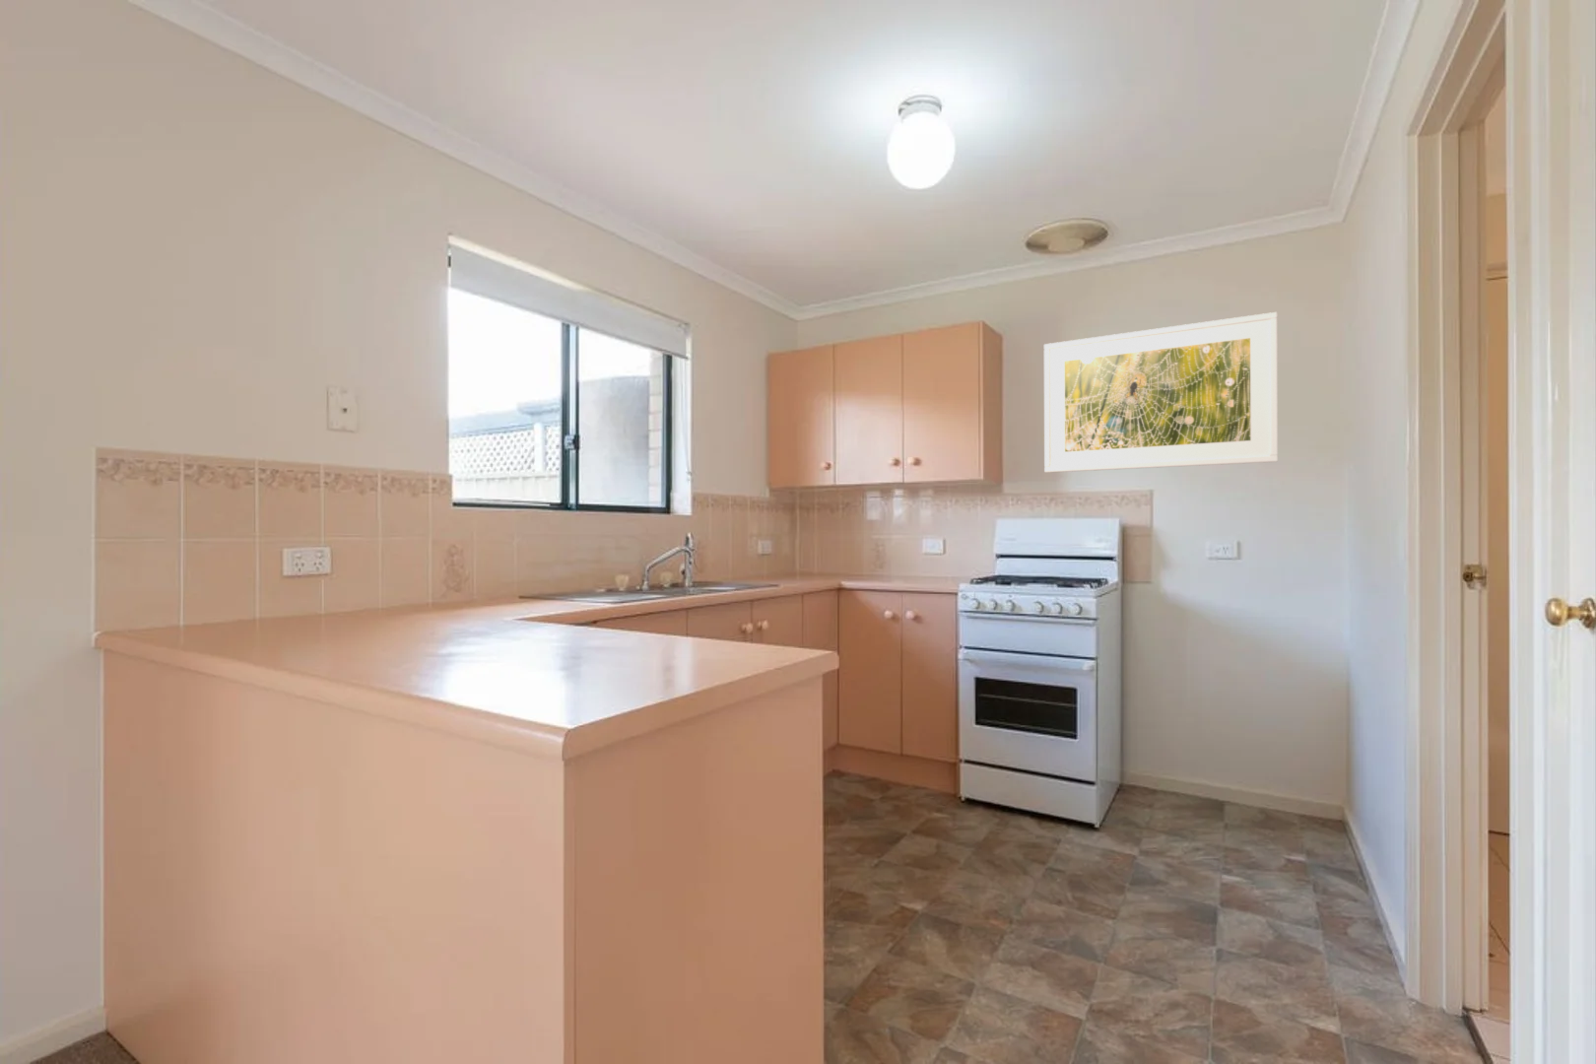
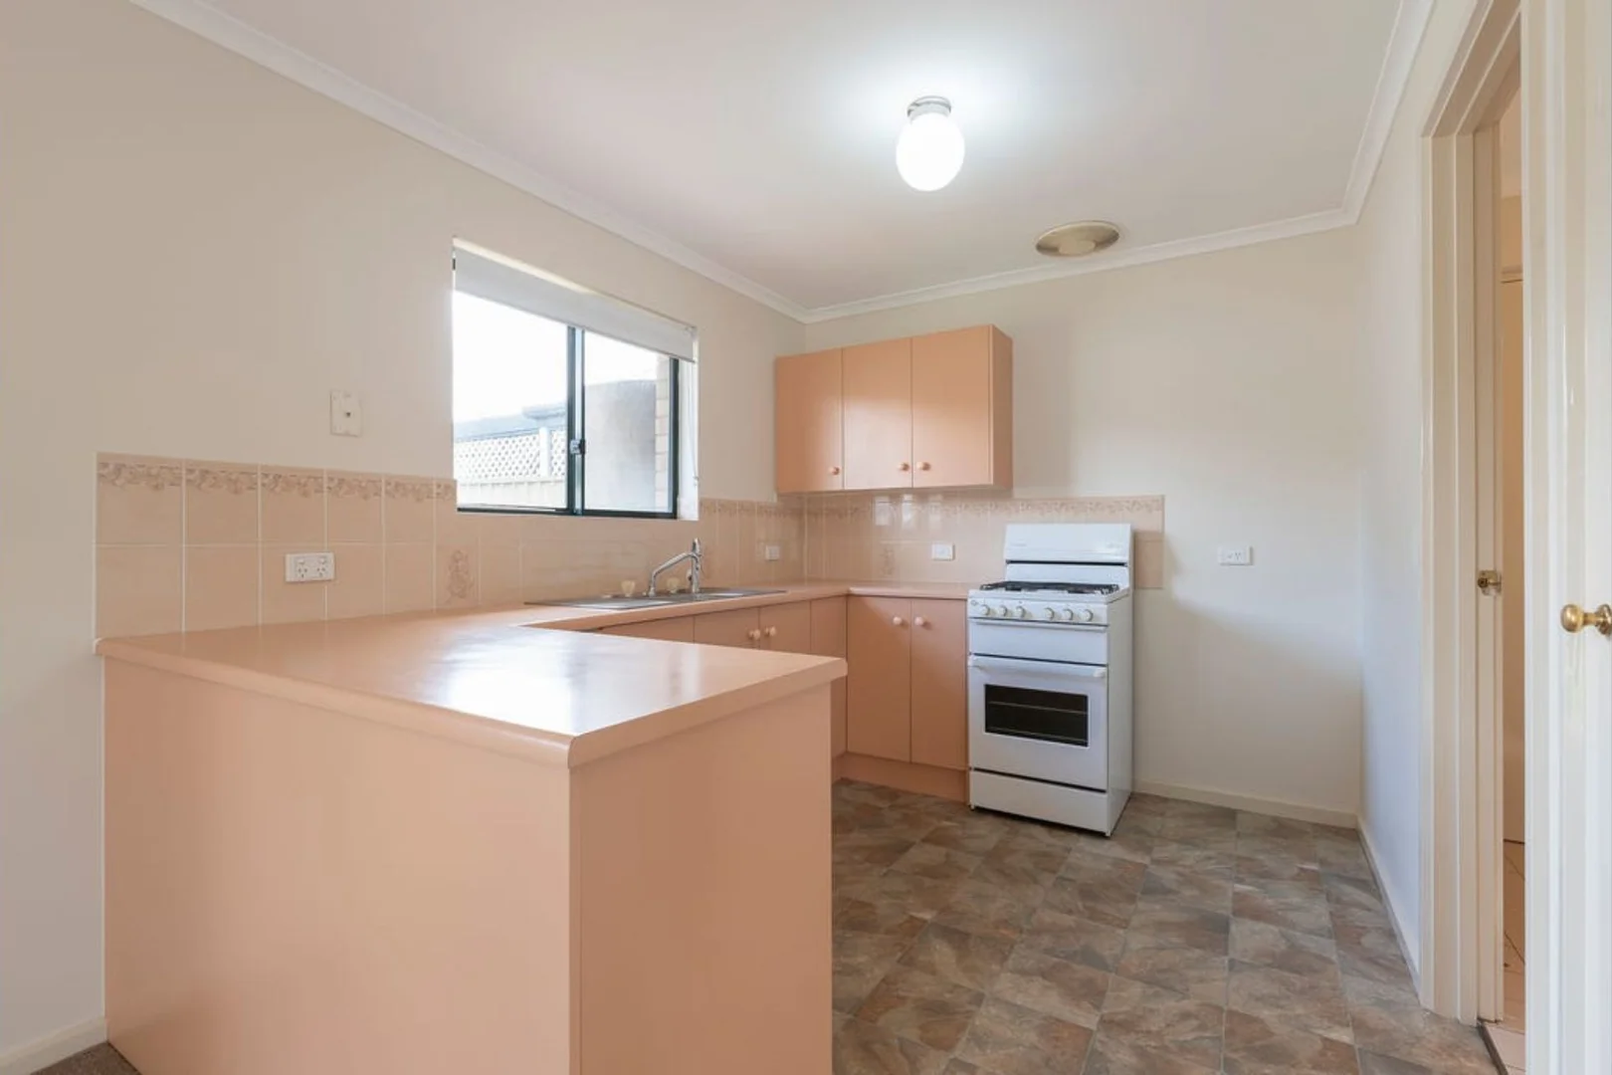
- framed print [1044,311,1279,474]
